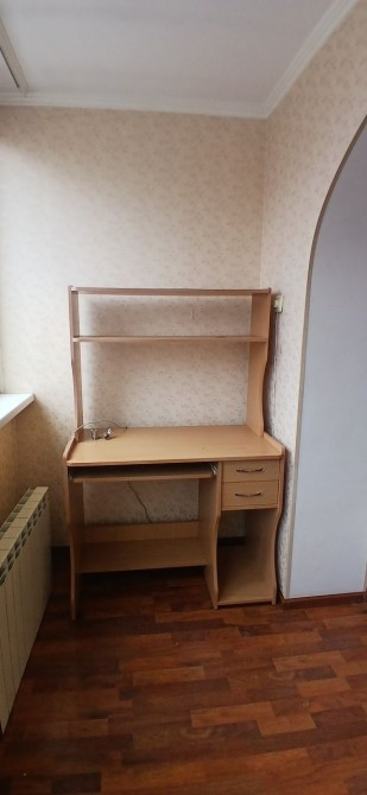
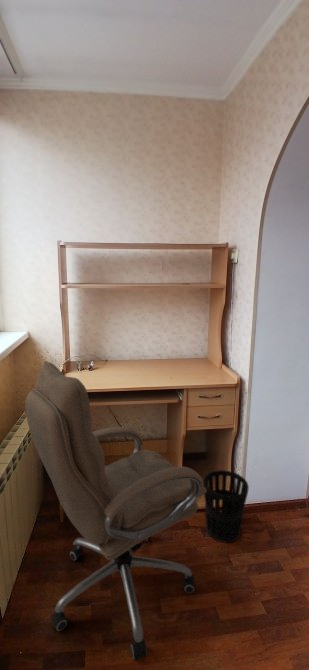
+ wastebasket [203,469,250,544]
+ office chair [24,360,206,661]
